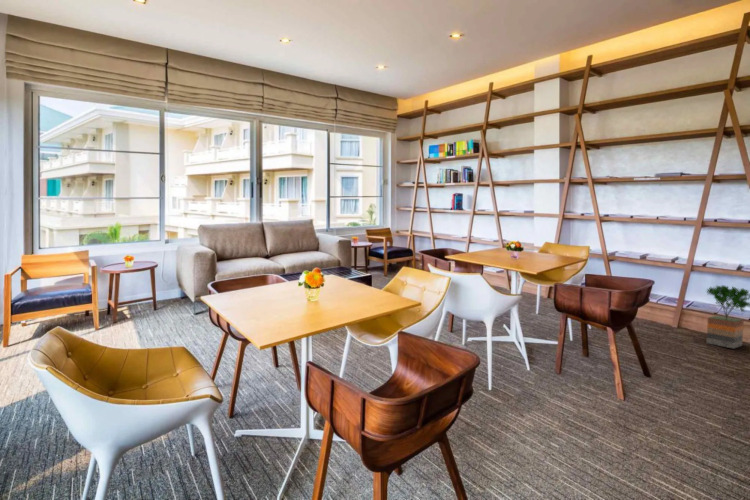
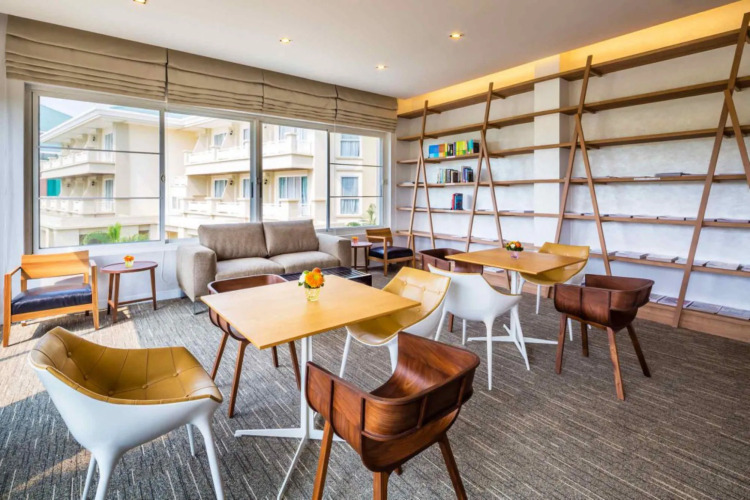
- potted tree [705,284,750,350]
